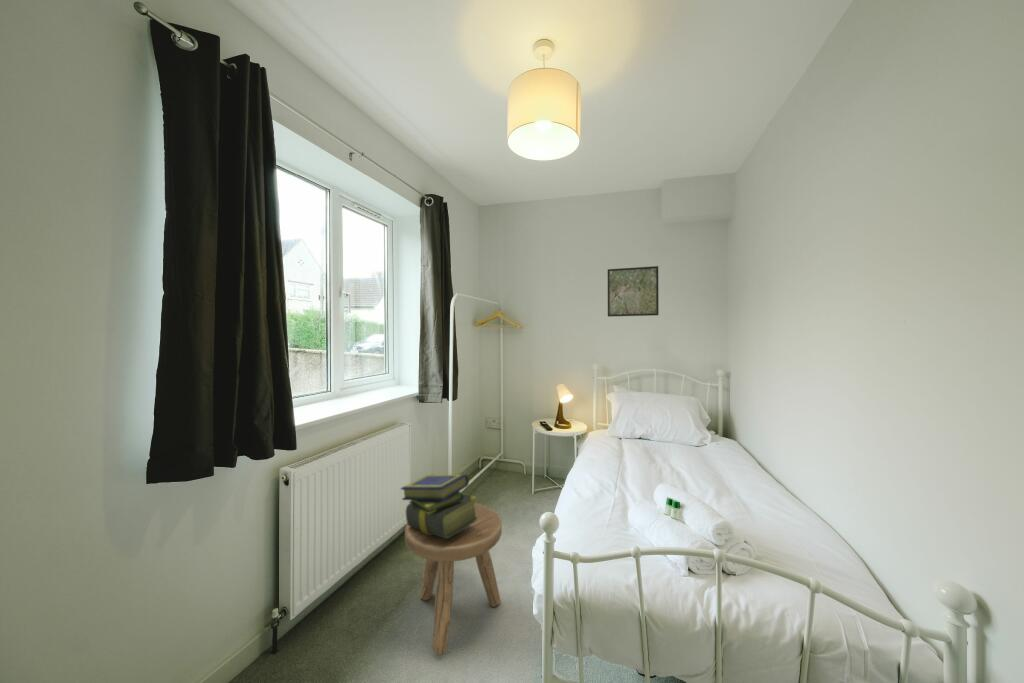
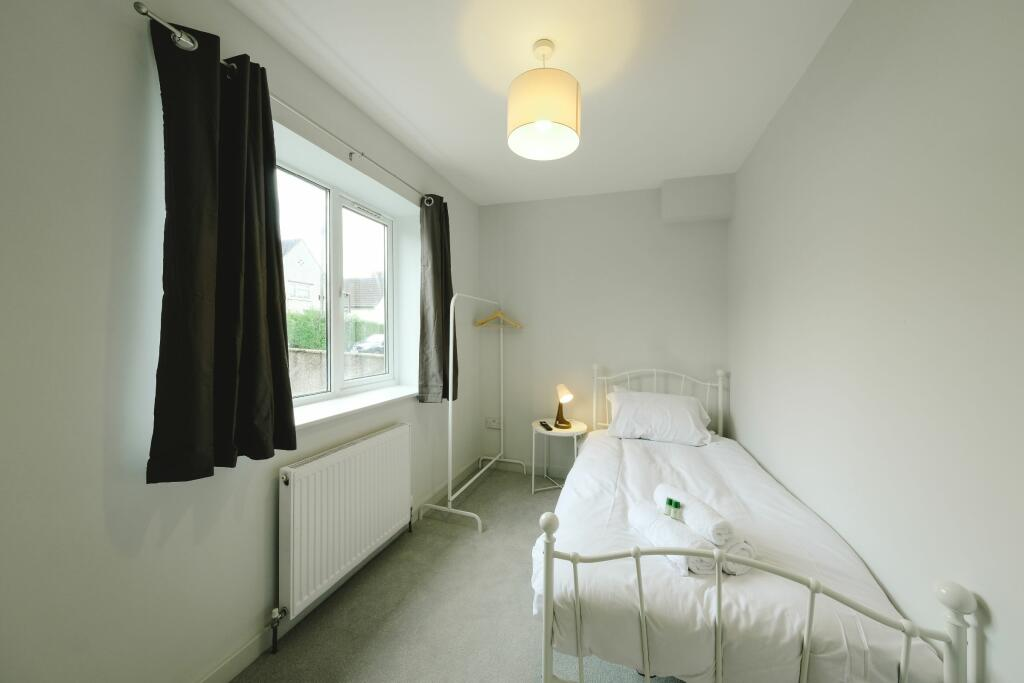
- stool [404,502,503,655]
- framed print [607,265,660,318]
- stack of books [400,473,479,538]
